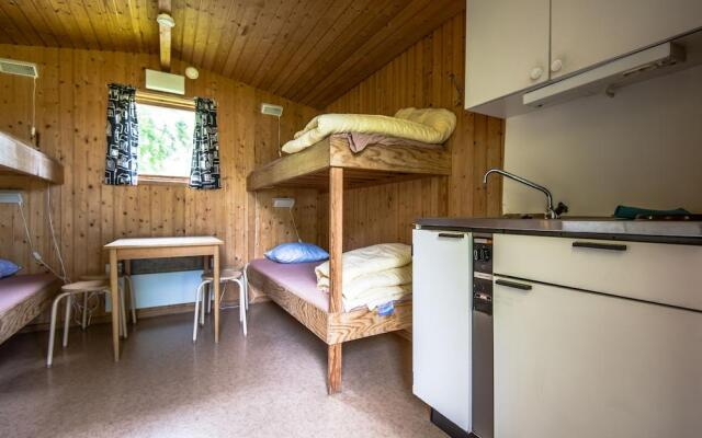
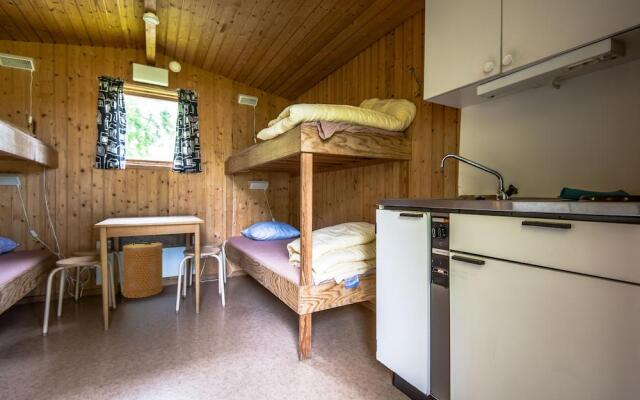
+ basket [121,242,164,299]
